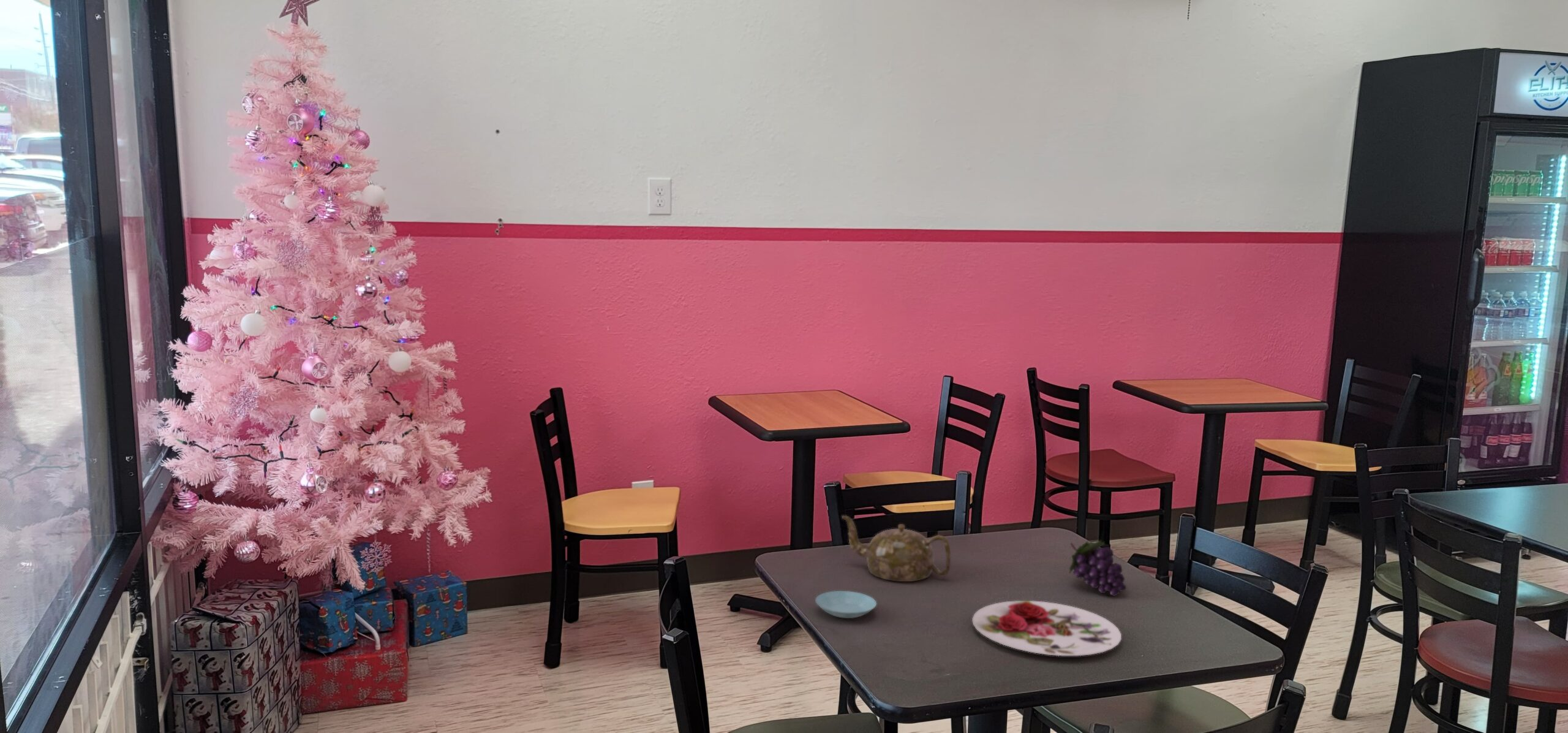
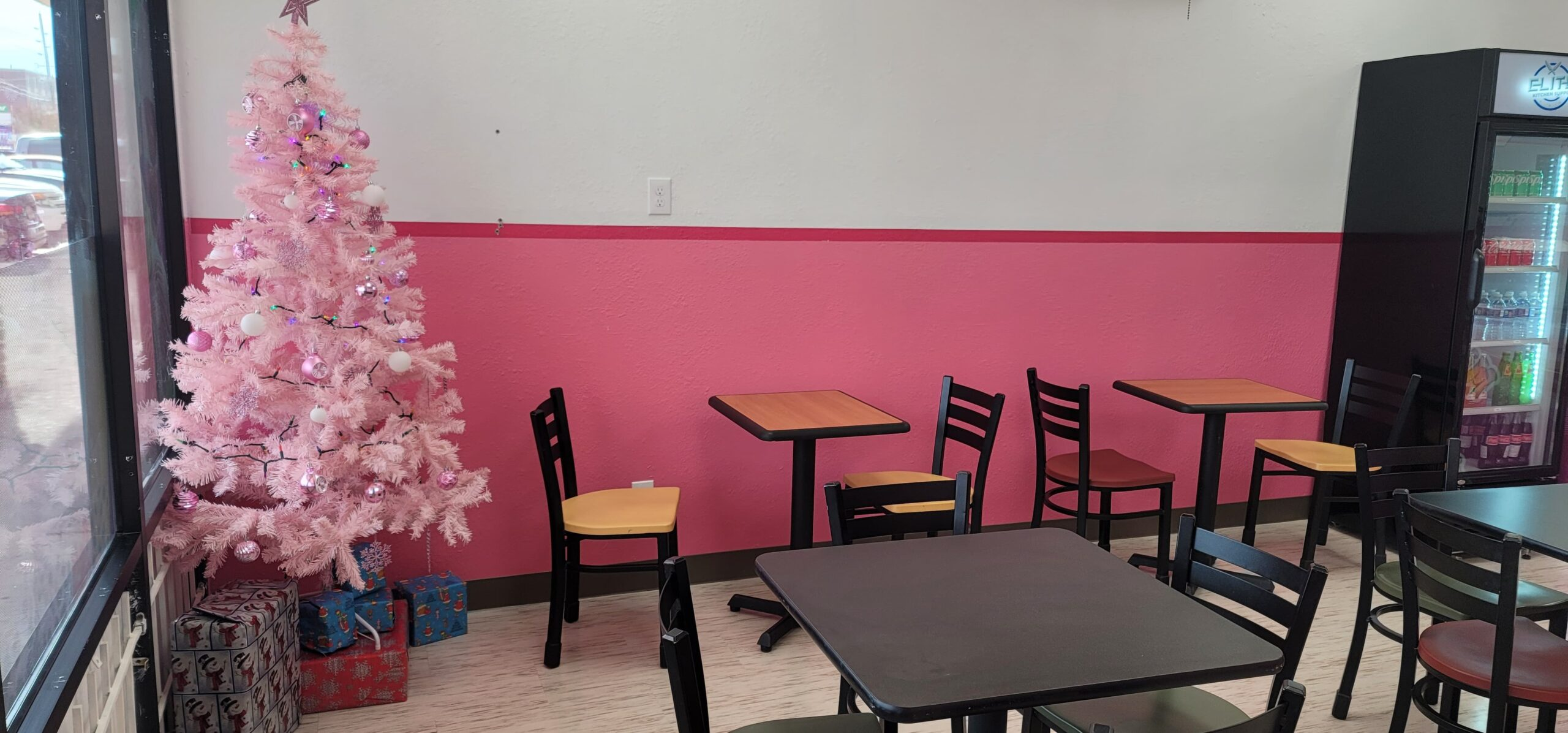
- plate [971,600,1122,656]
- fruit [1069,539,1127,597]
- teapot [841,515,951,582]
- saucer [815,590,877,619]
